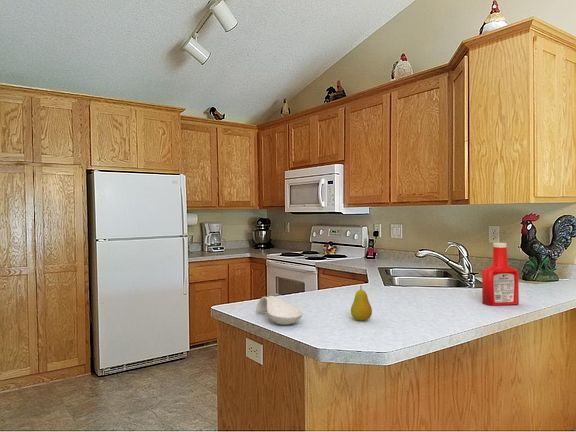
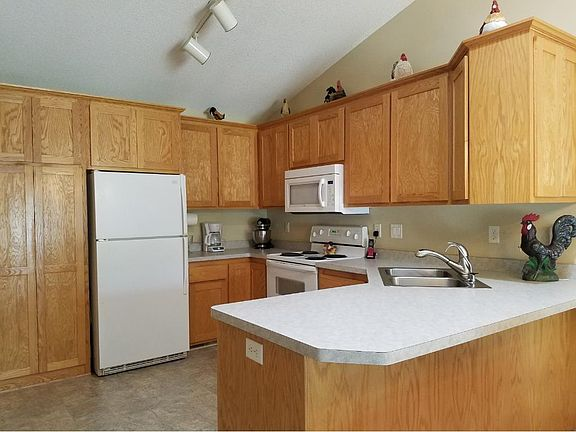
- fruit [350,285,373,322]
- soap bottle [481,242,520,307]
- spoon rest [255,295,304,326]
